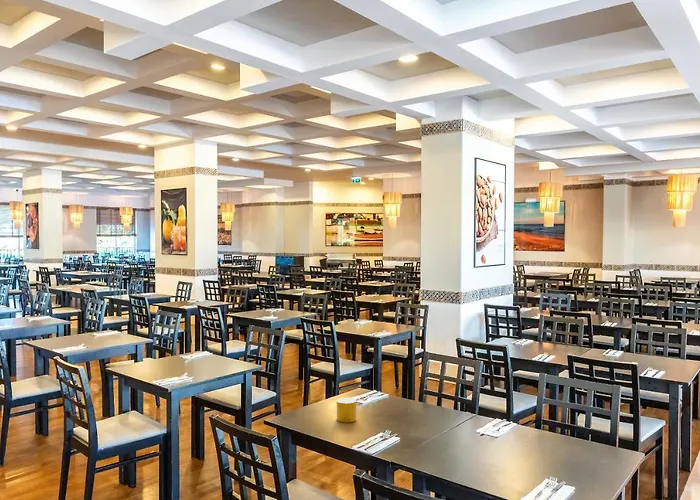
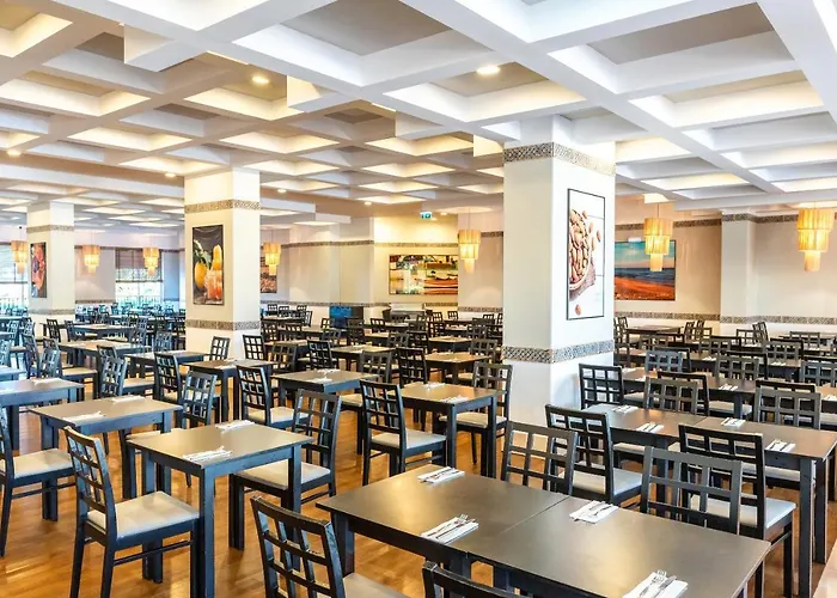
- cup [336,396,357,424]
